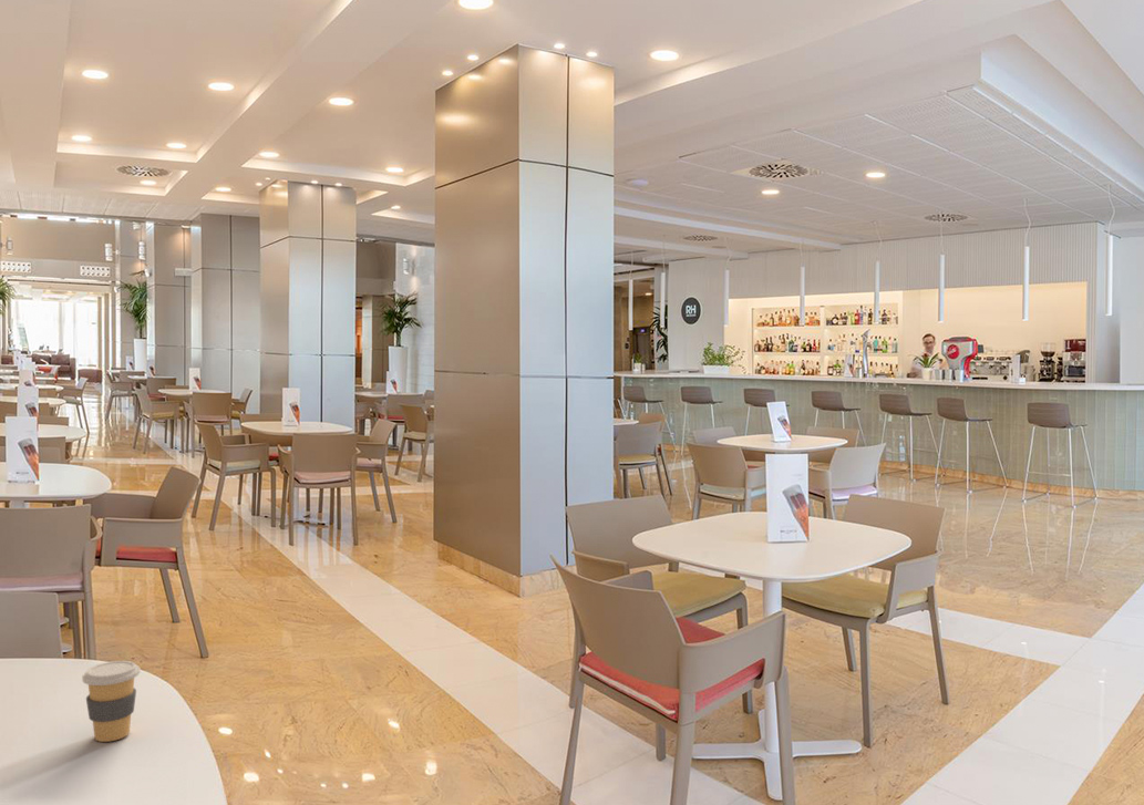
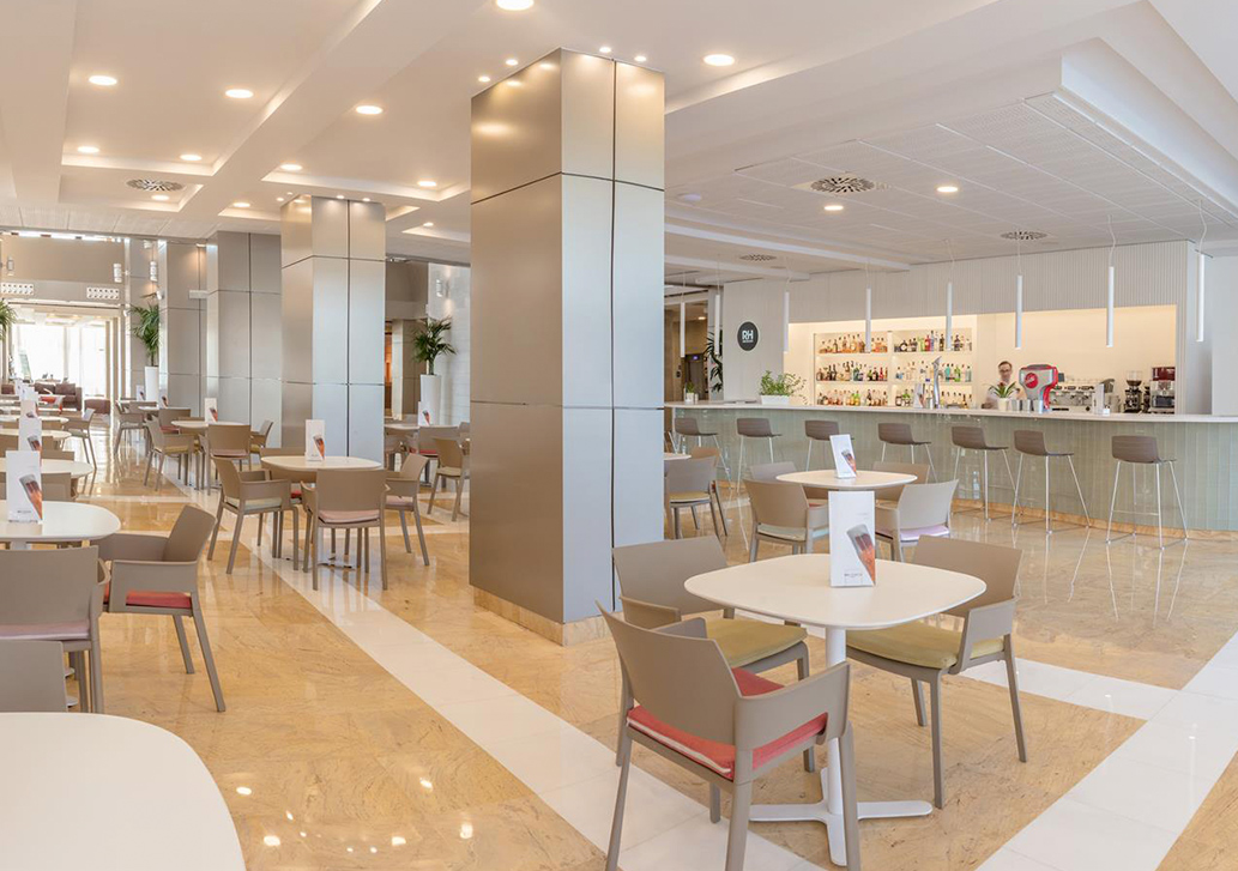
- coffee cup [81,660,141,743]
